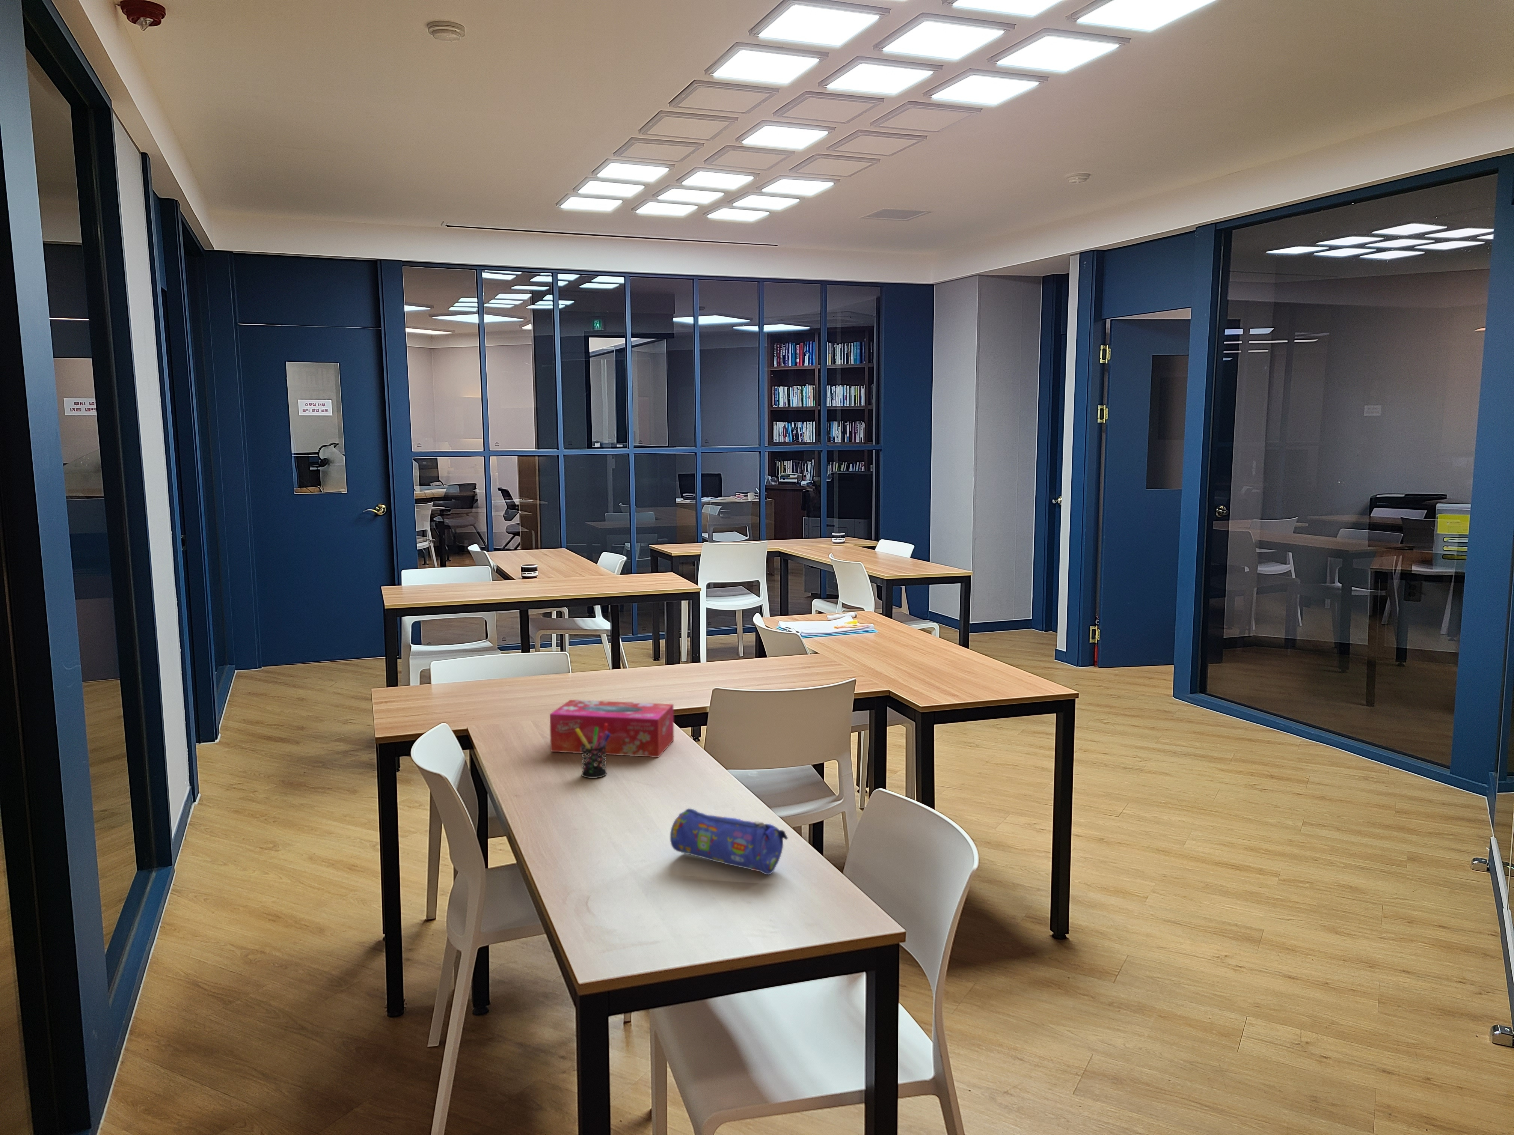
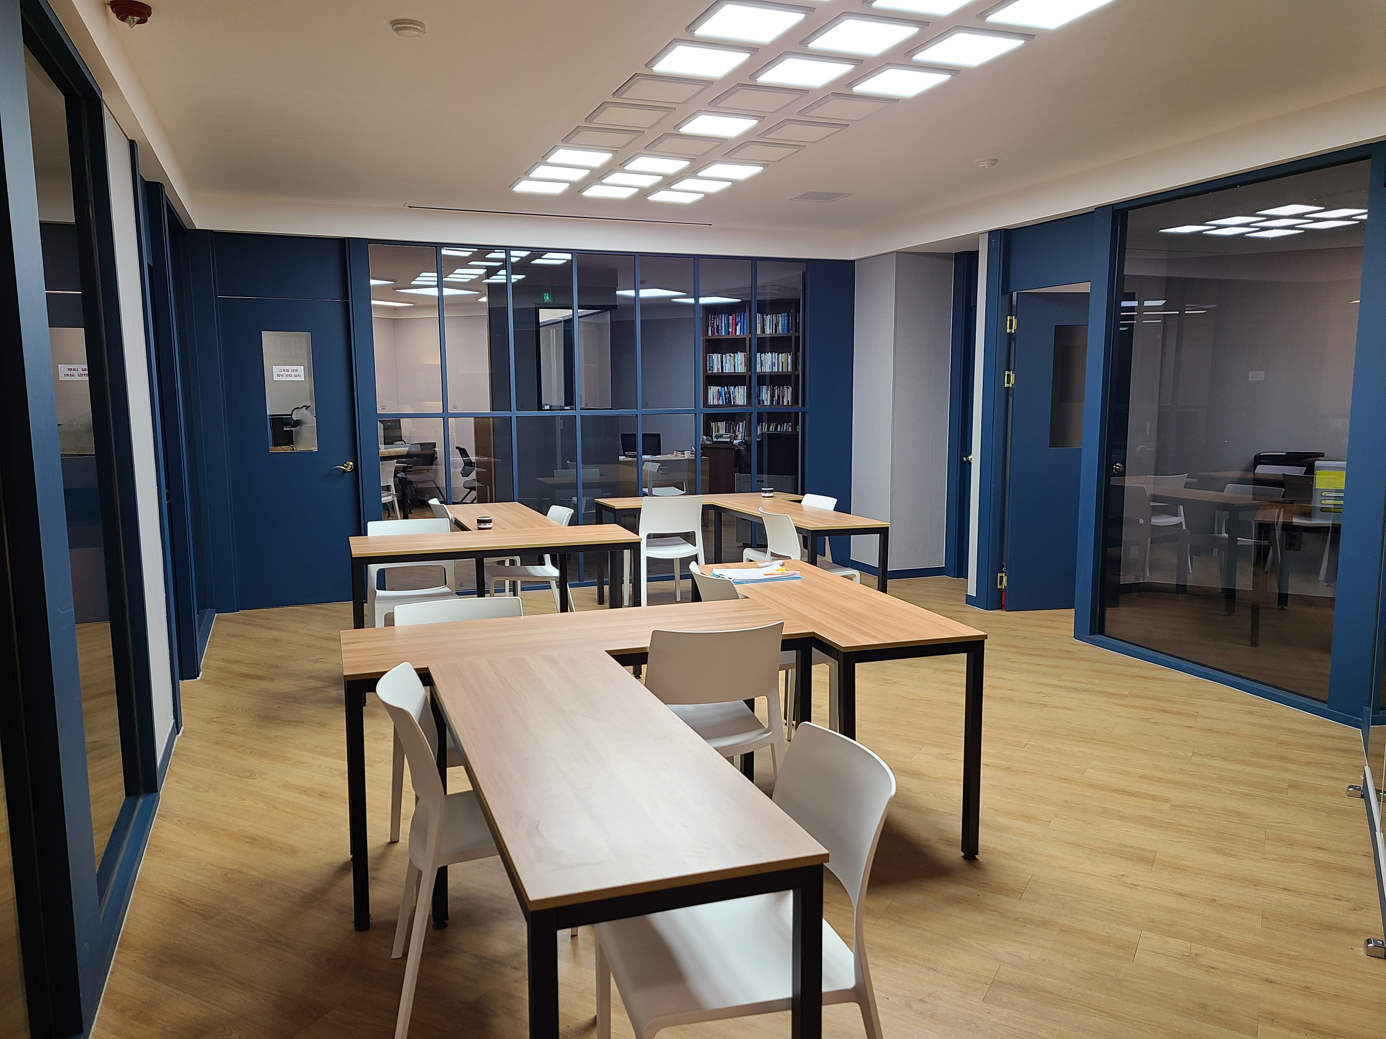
- tissue box [550,699,674,758]
- pencil case [670,808,788,875]
- pen holder [576,724,610,779]
